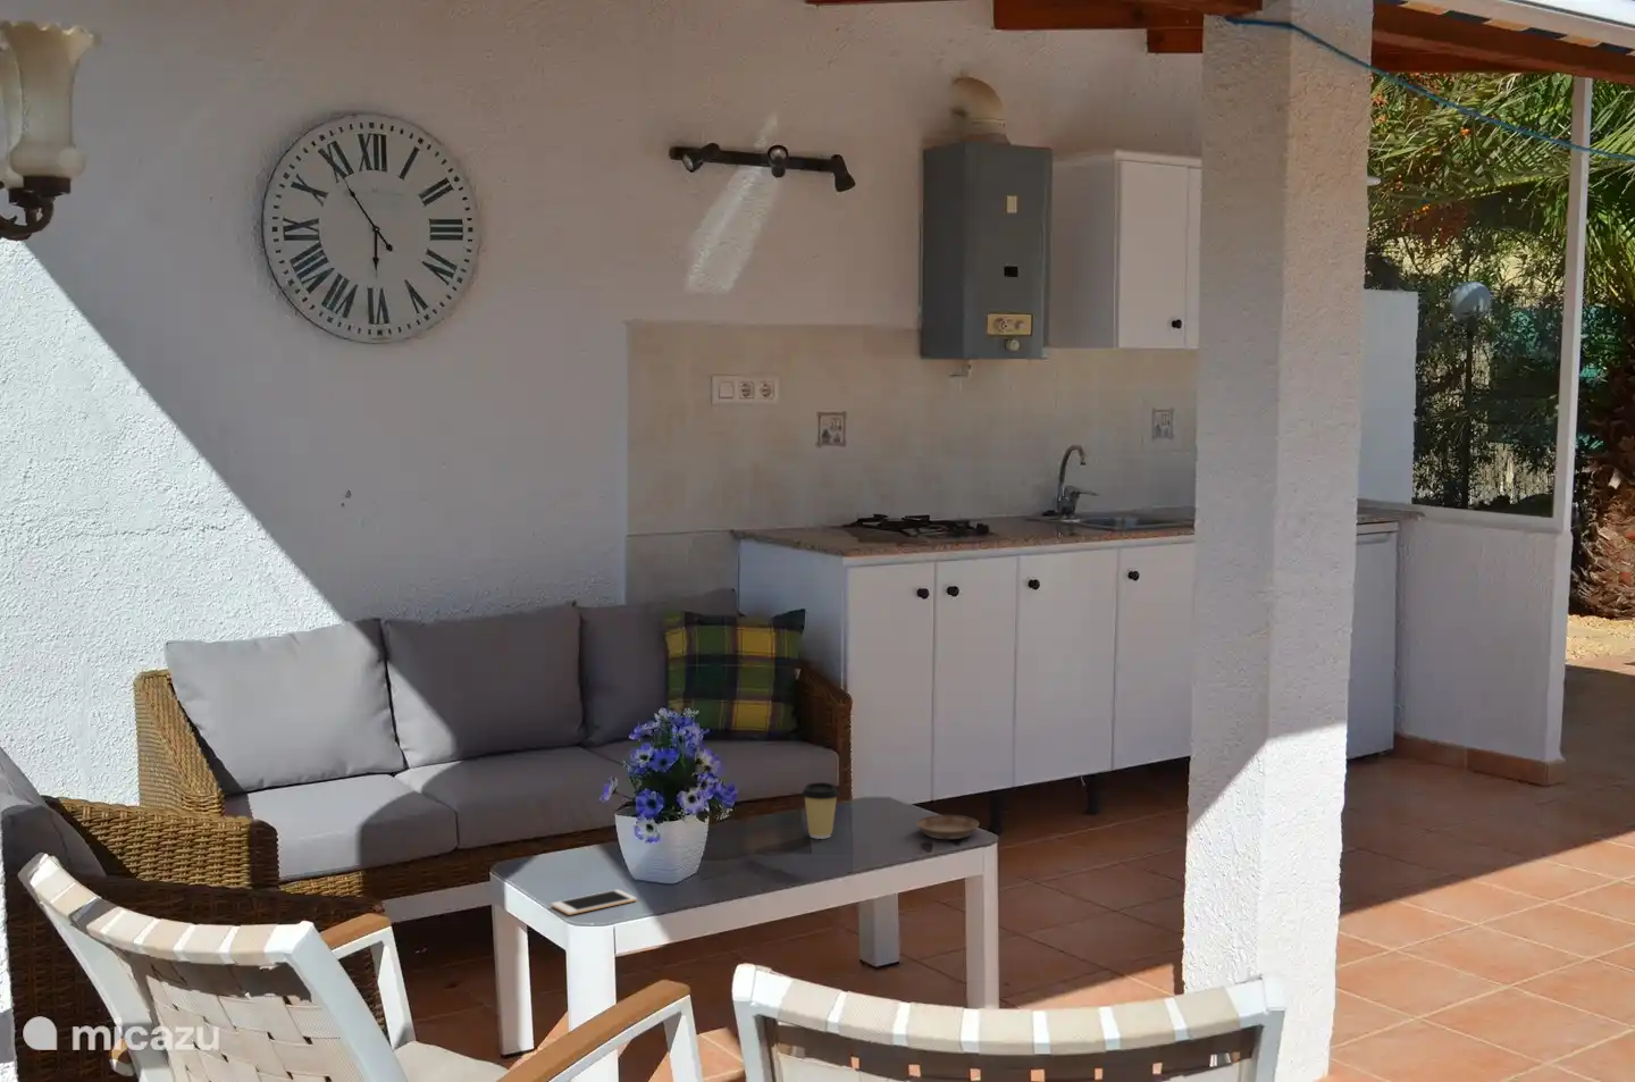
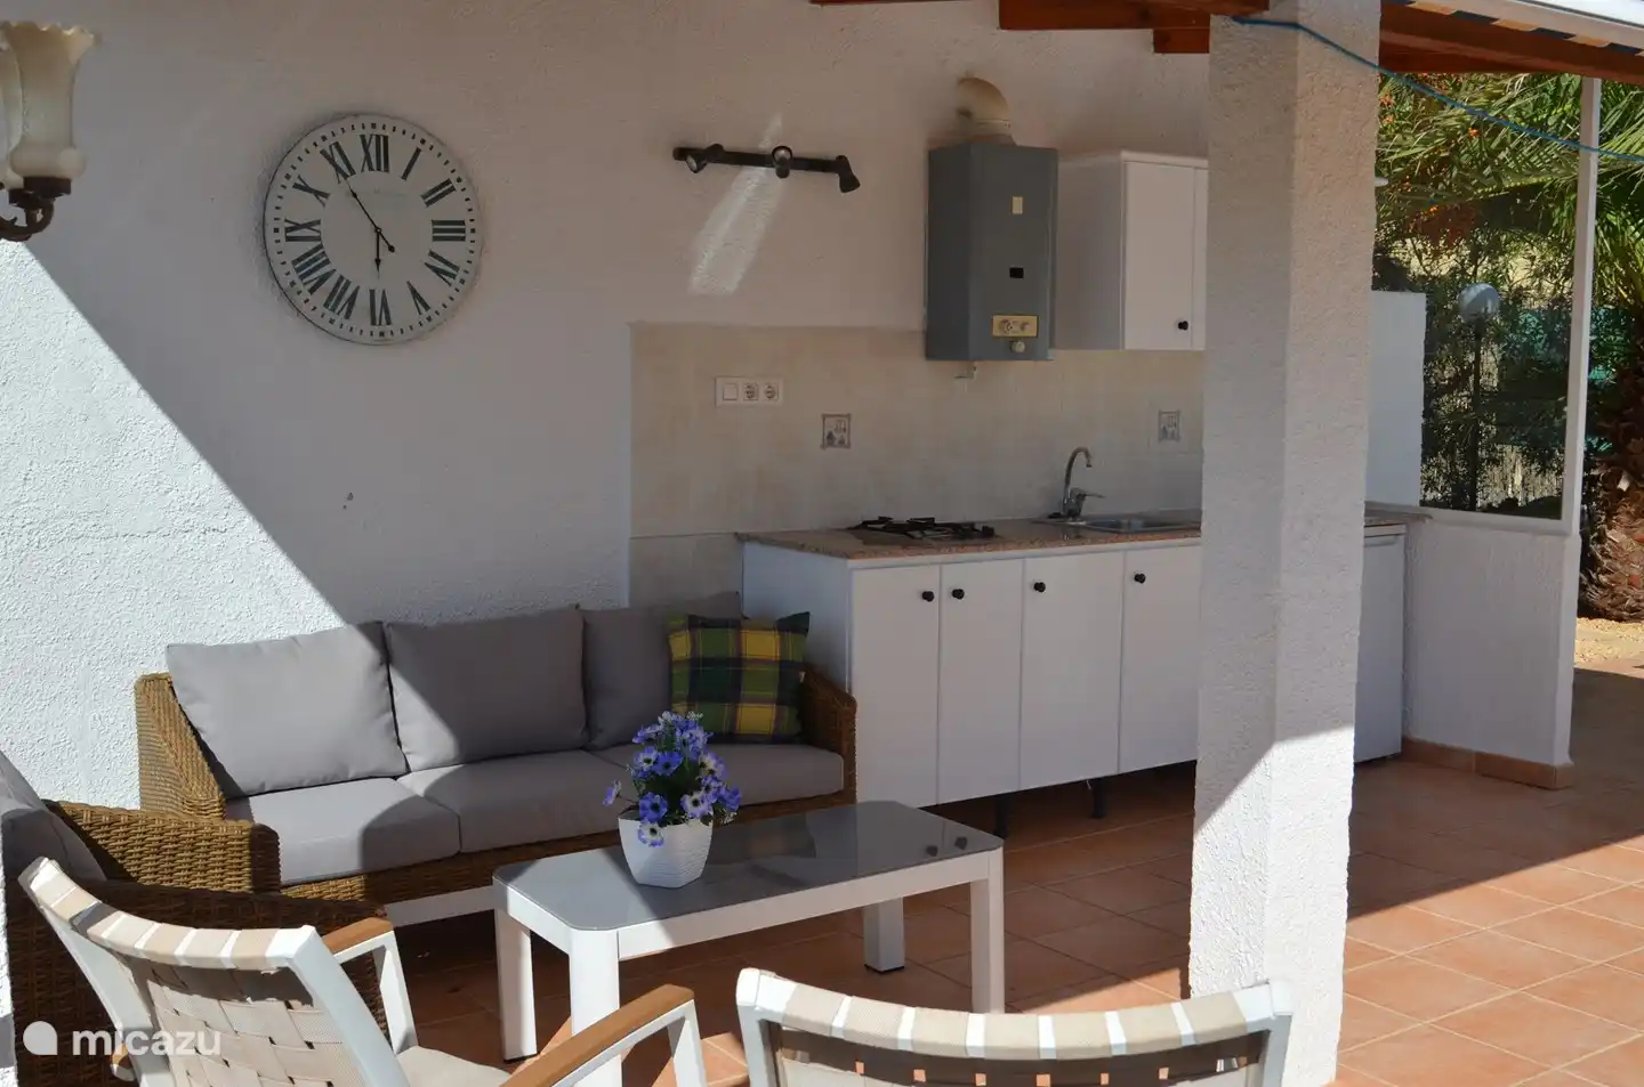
- saucer [915,814,979,840]
- cell phone [551,889,638,917]
- coffee cup [801,781,840,840]
